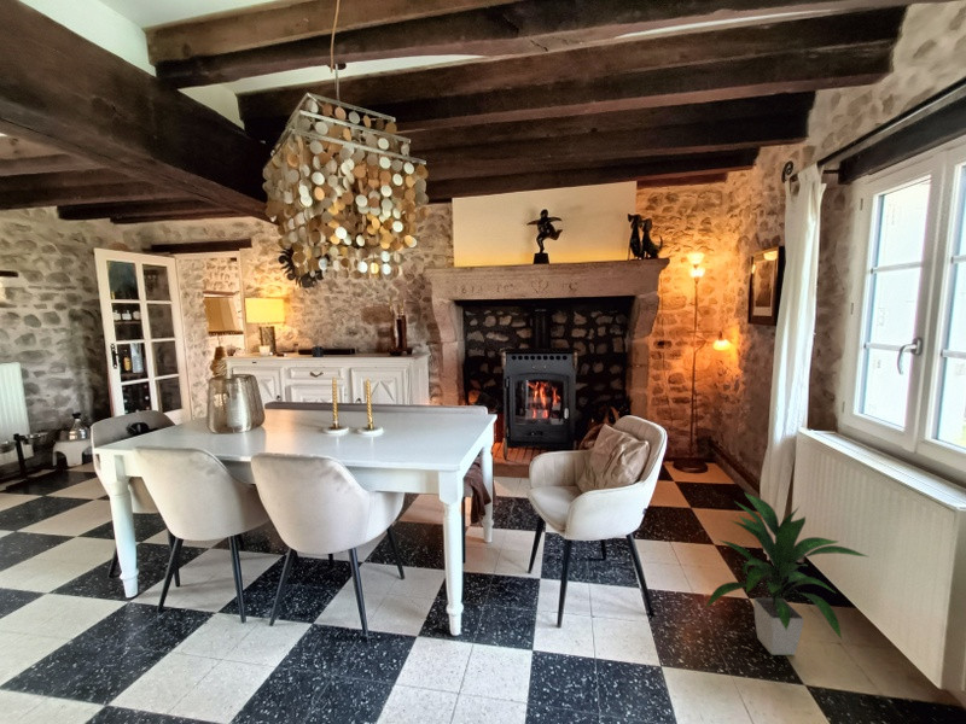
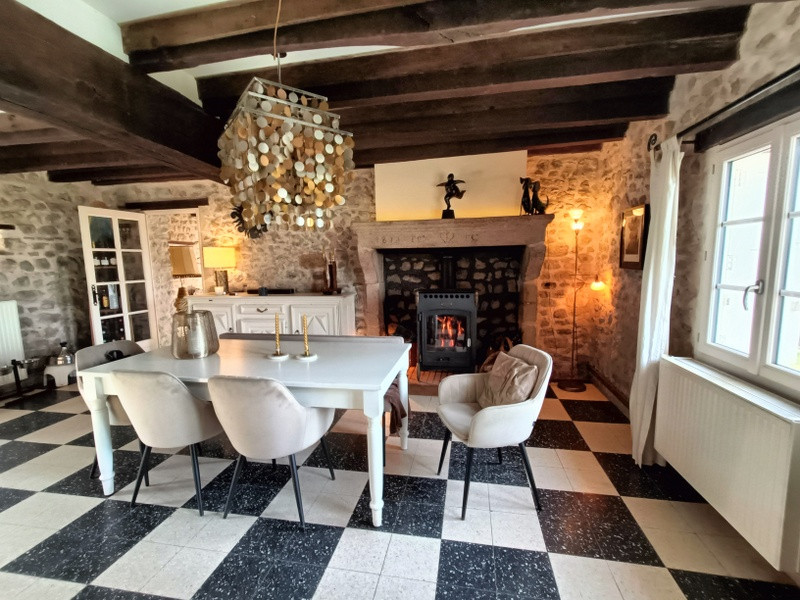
- indoor plant [704,492,868,656]
